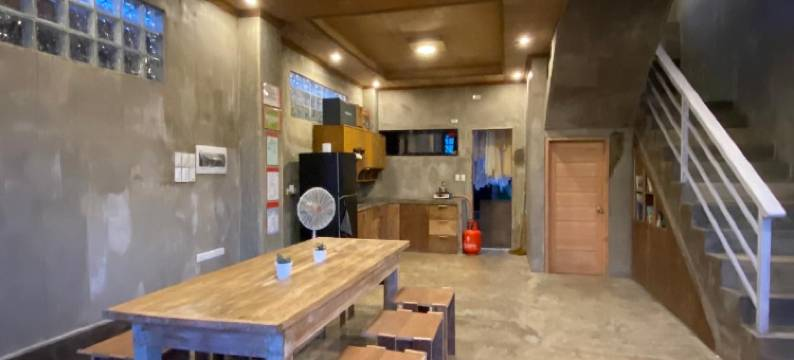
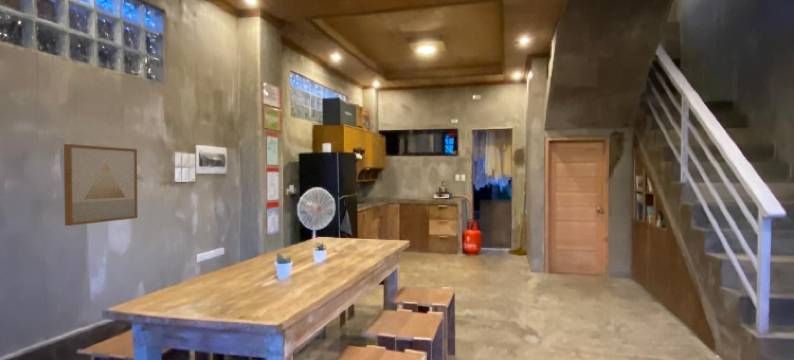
+ wall art [63,143,139,227]
